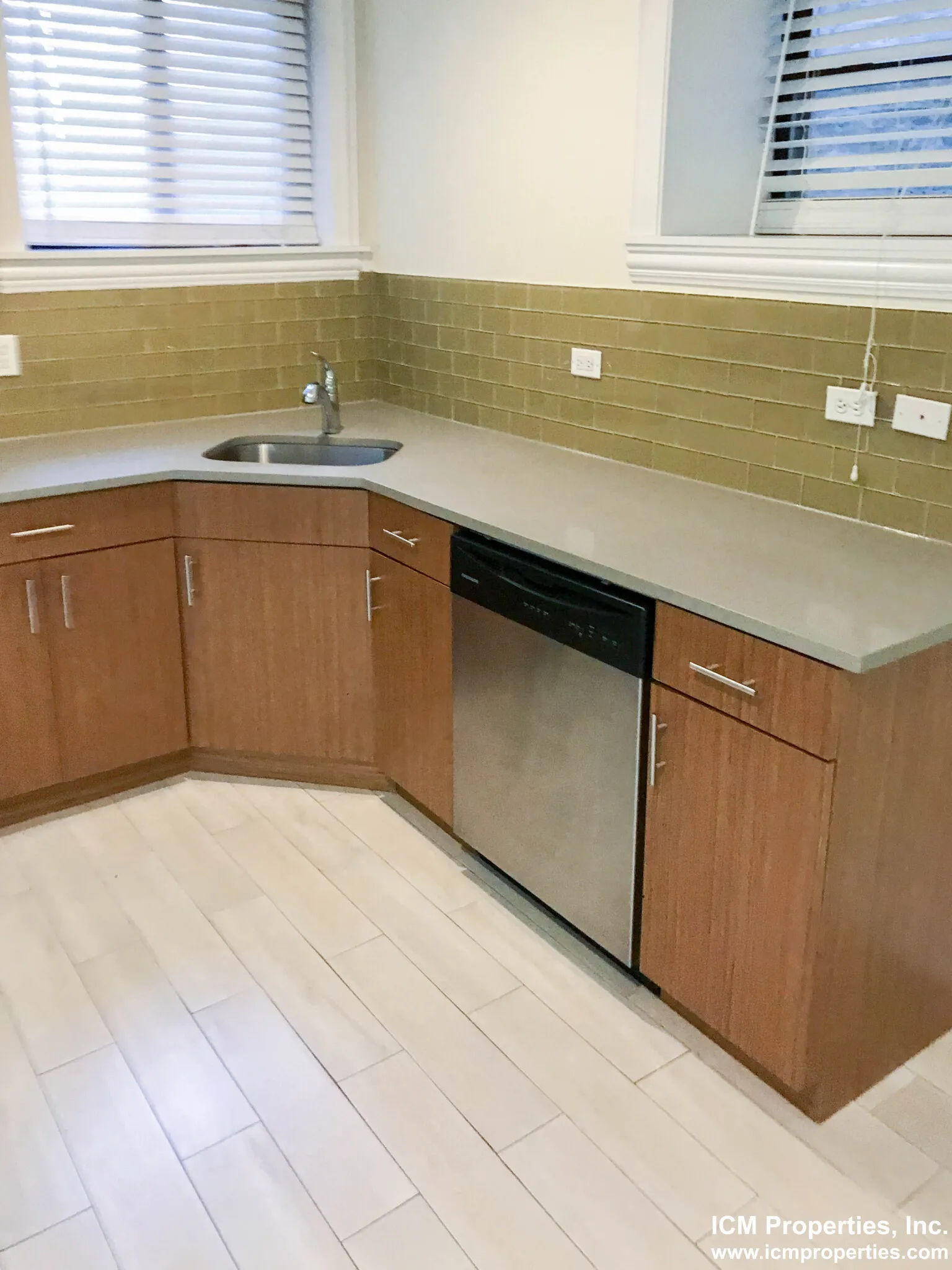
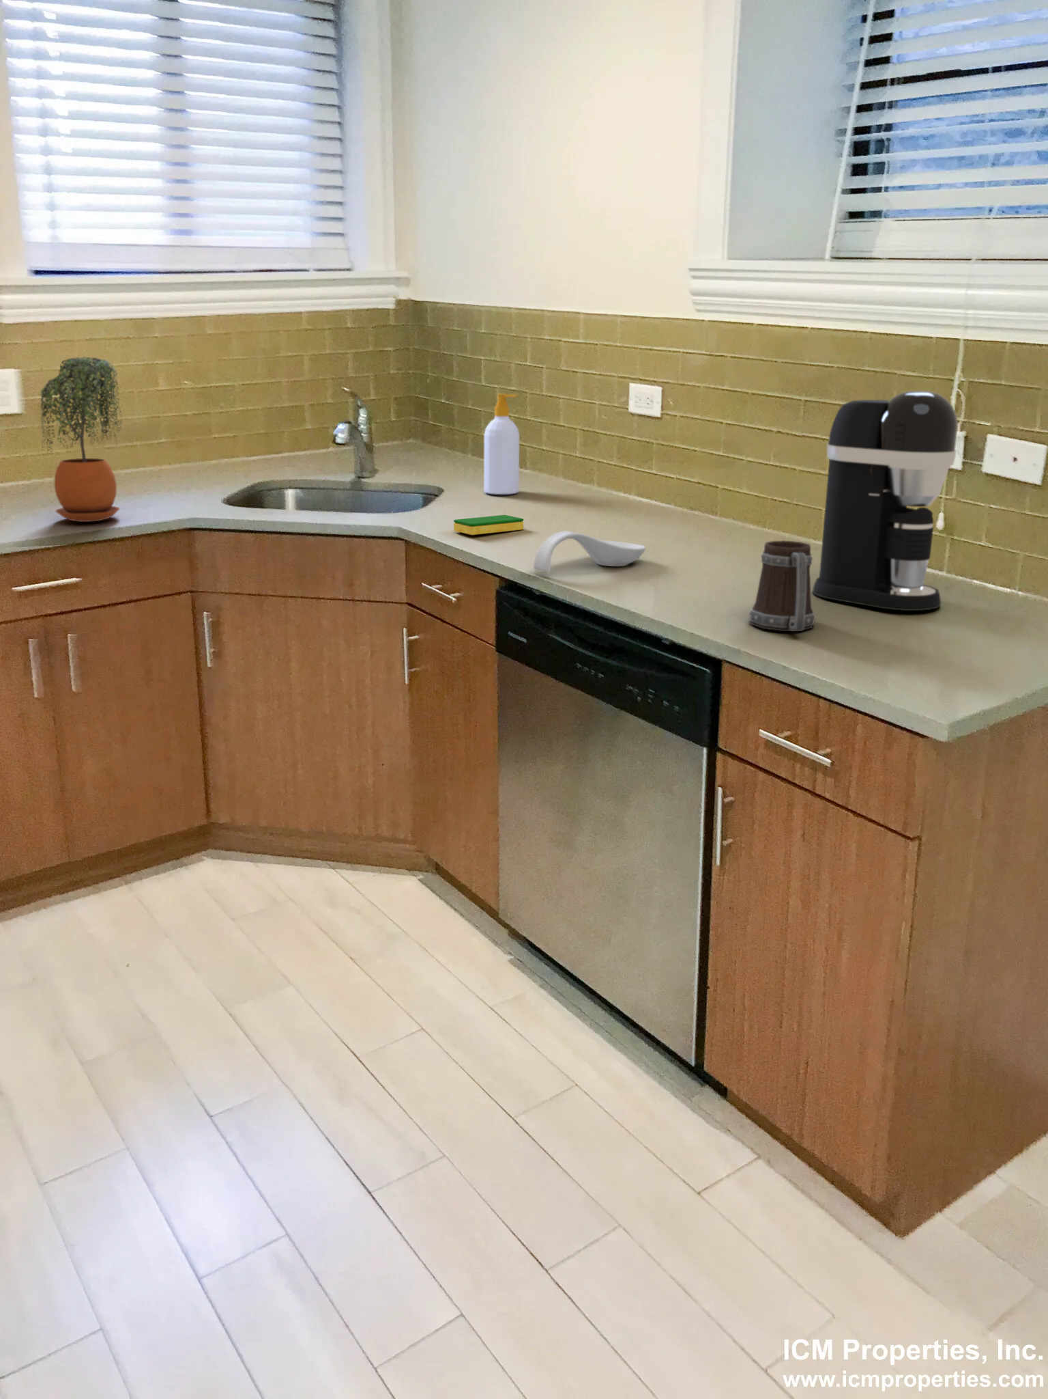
+ soap bottle [483,393,520,496]
+ dish sponge [454,514,524,535]
+ spoon rest [533,530,646,573]
+ potted plant [40,356,123,522]
+ coffee maker [812,390,959,611]
+ mug [749,541,816,632]
